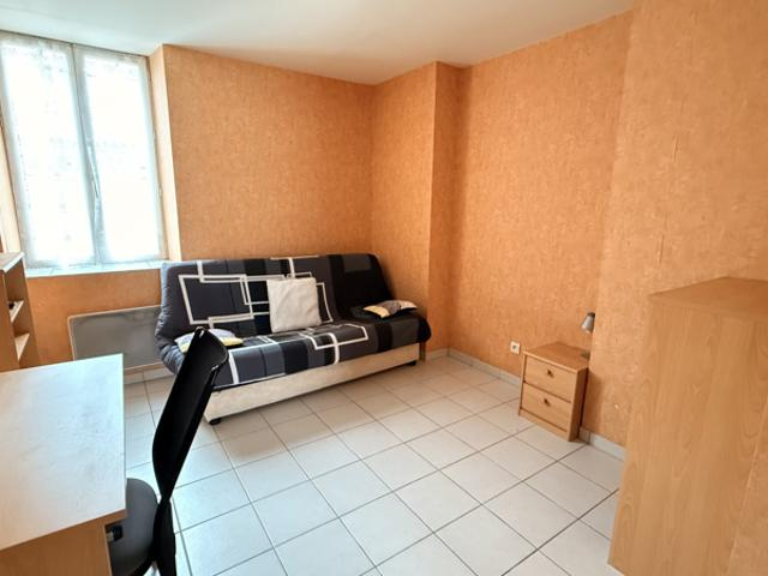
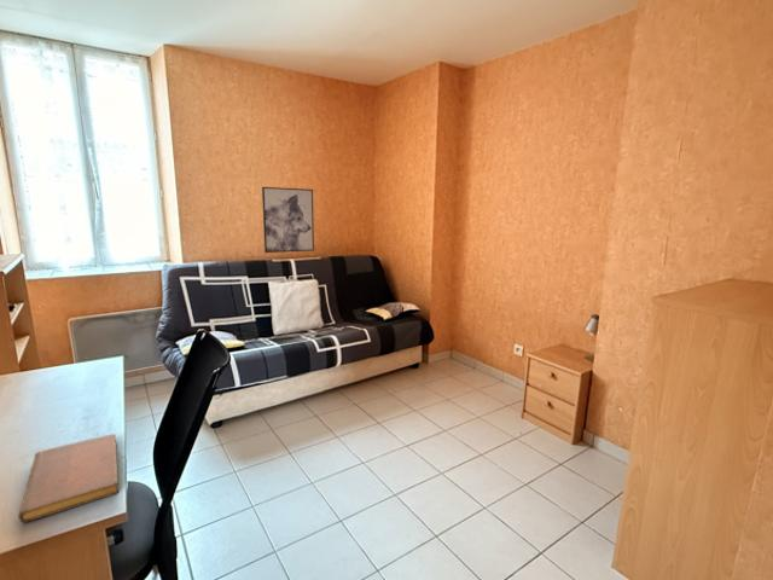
+ notebook [17,433,120,523]
+ wall art [261,186,315,254]
